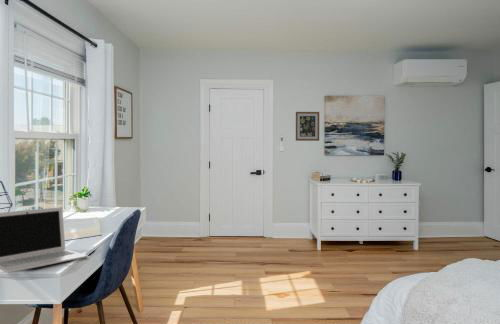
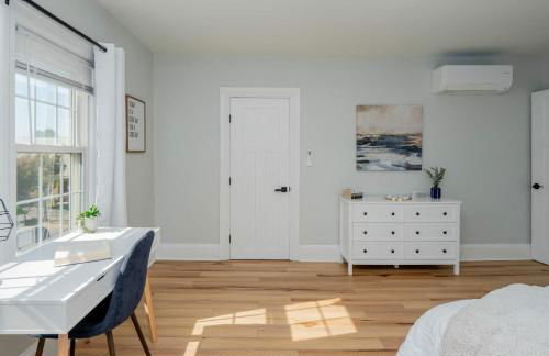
- wall art [295,111,320,142]
- laptop [0,206,89,274]
